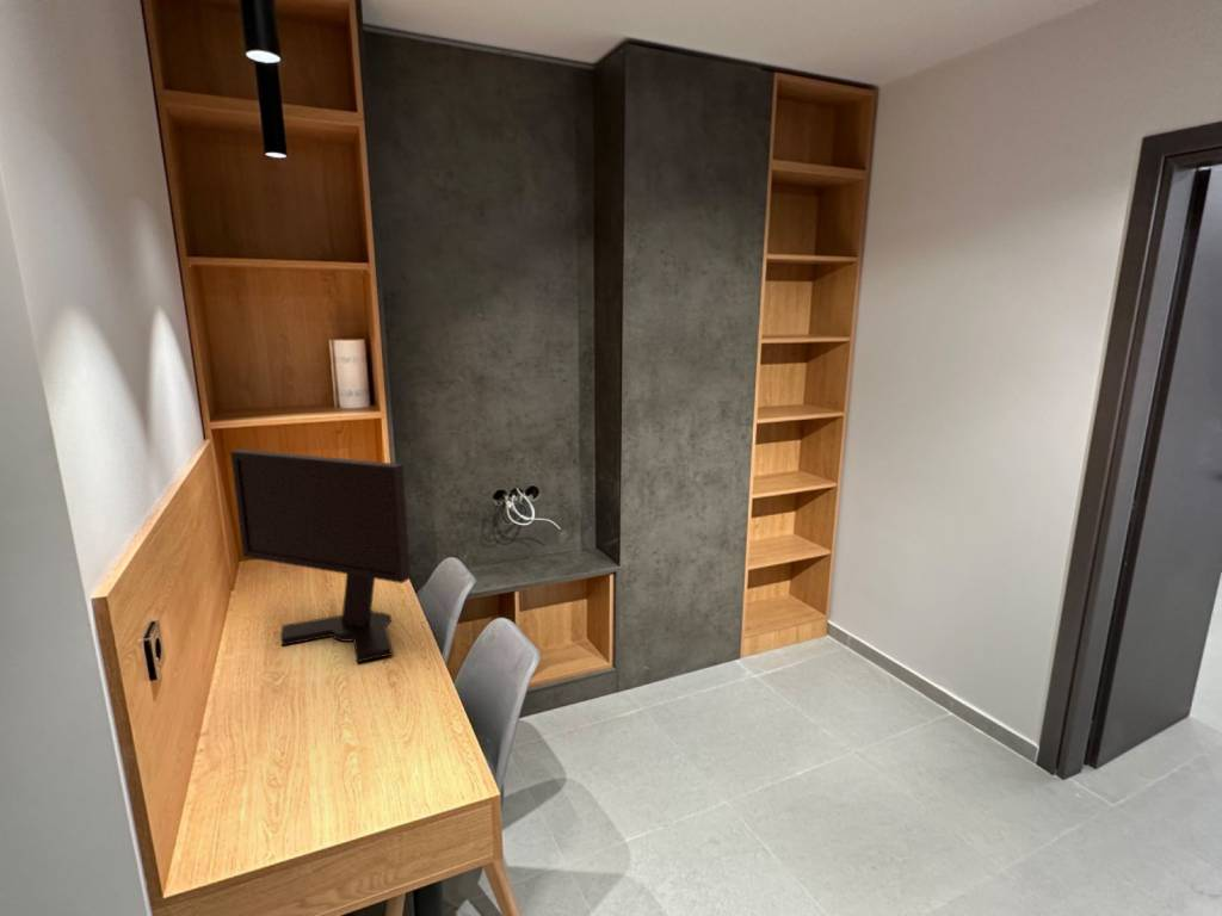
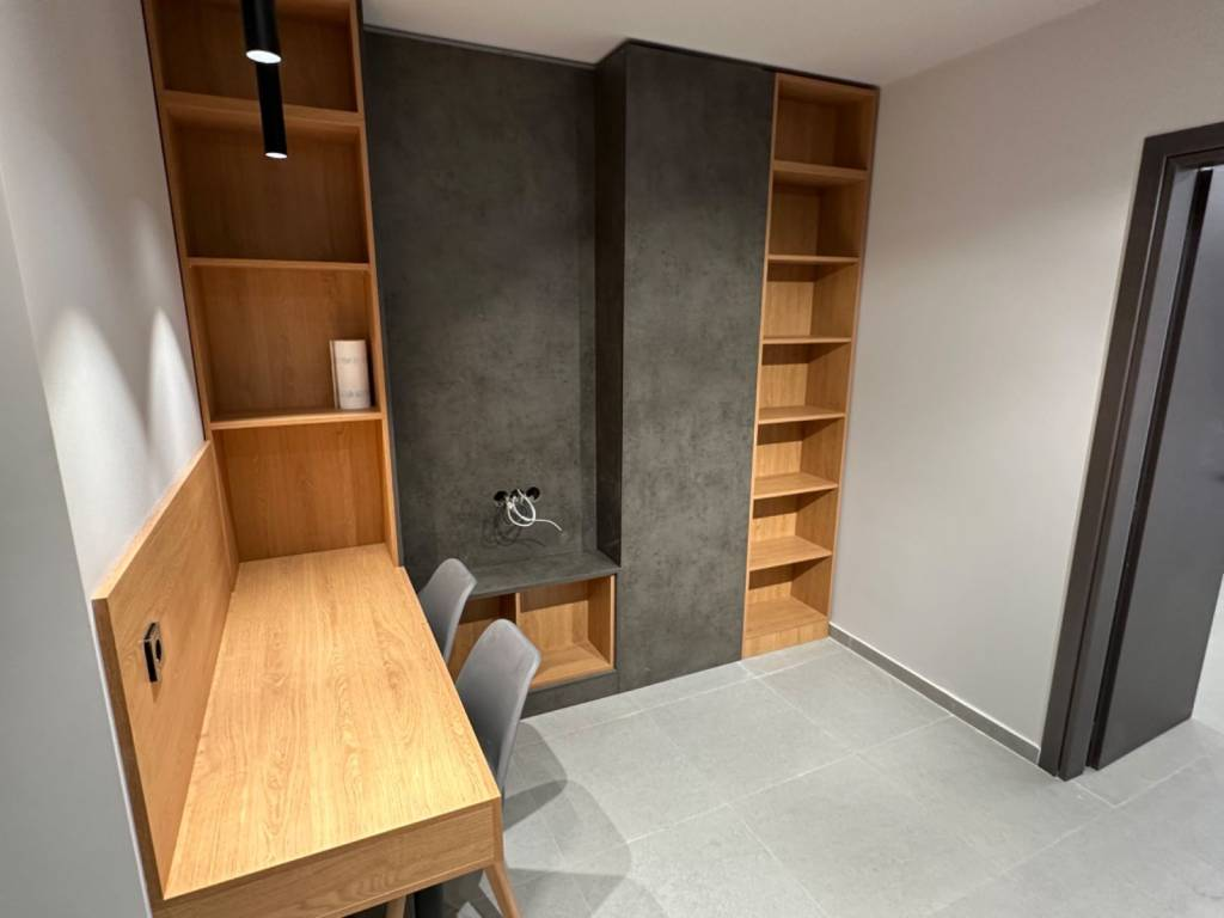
- monitor [229,448,412,663]
